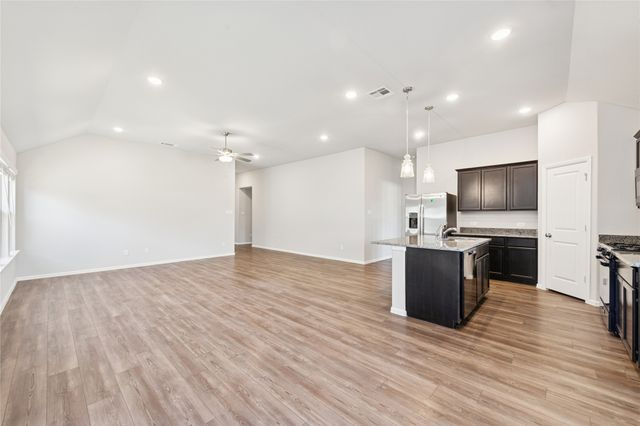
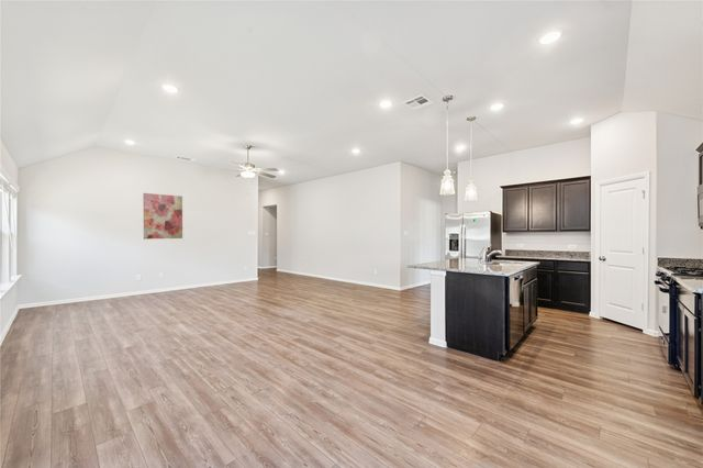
+ wall art [143,192,183,239]
